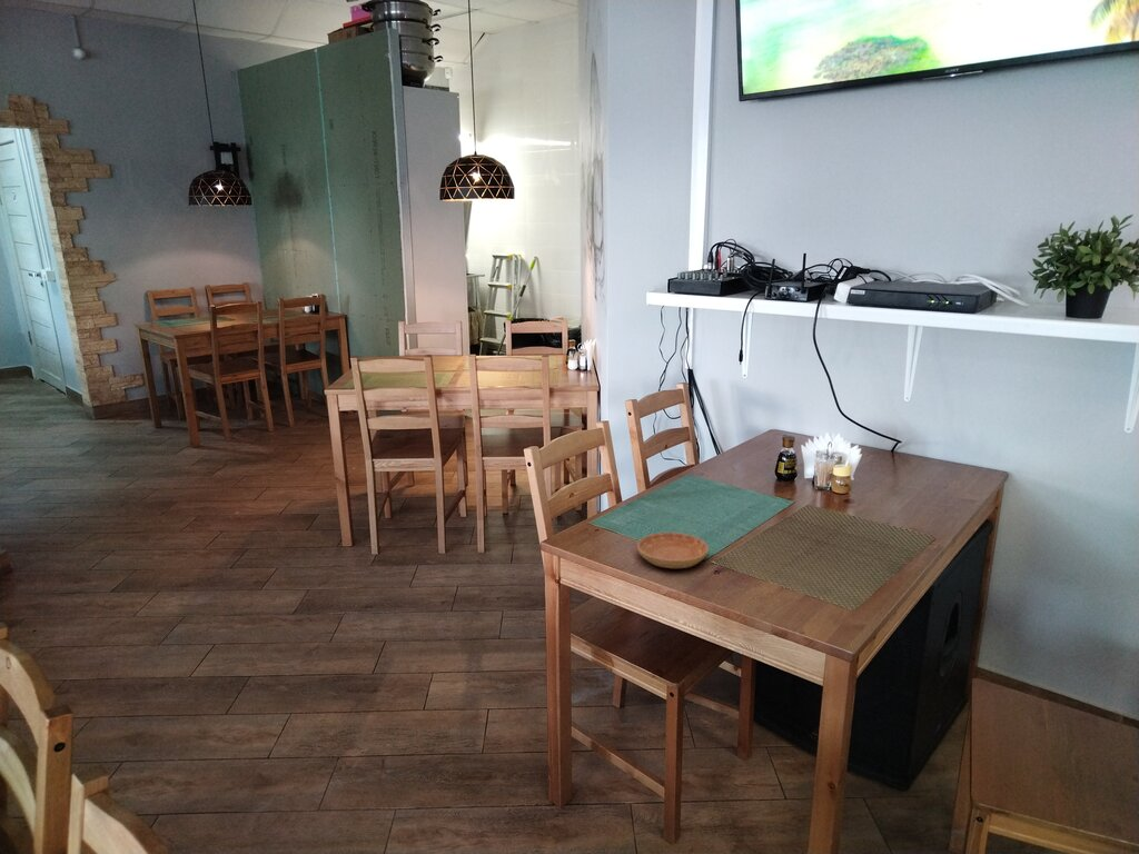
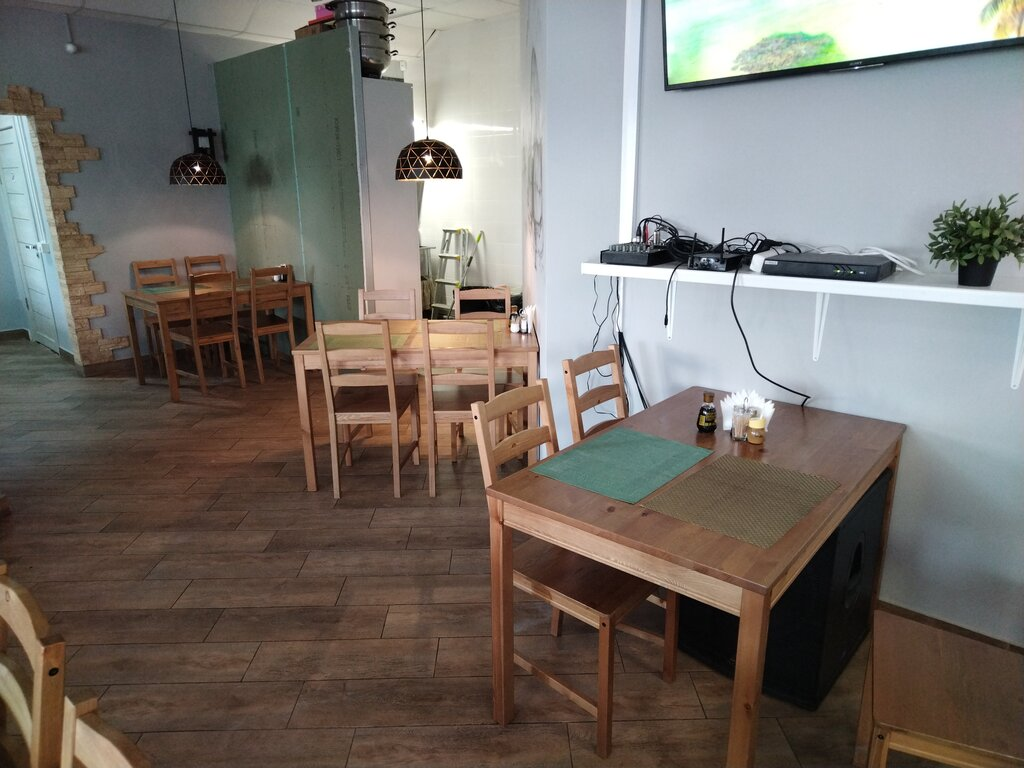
- saucer [636,532,710,569]
